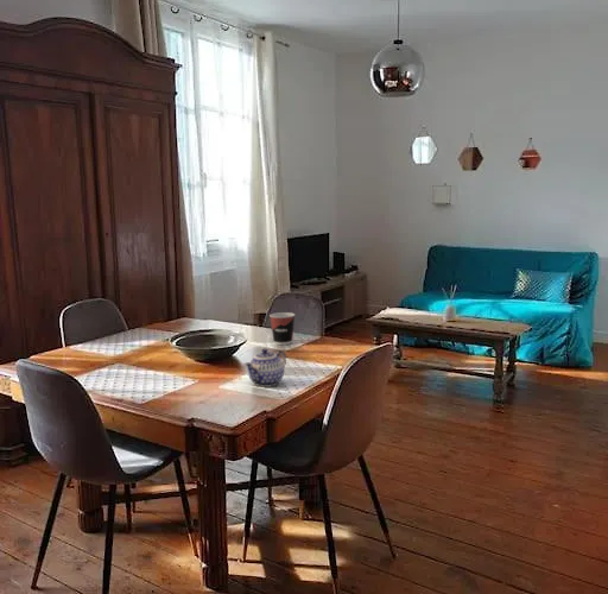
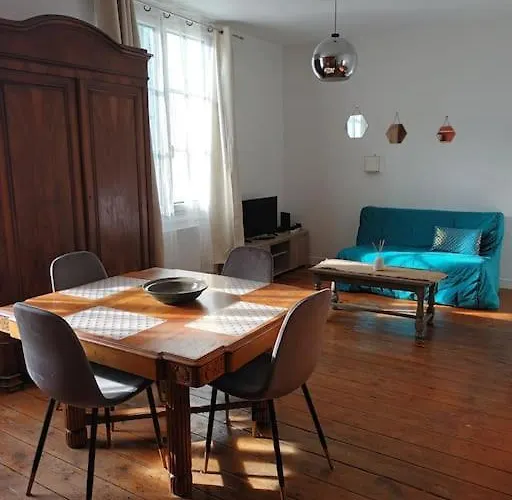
- teapot [243,348,287,388]
- cup [268,311,296,346]
